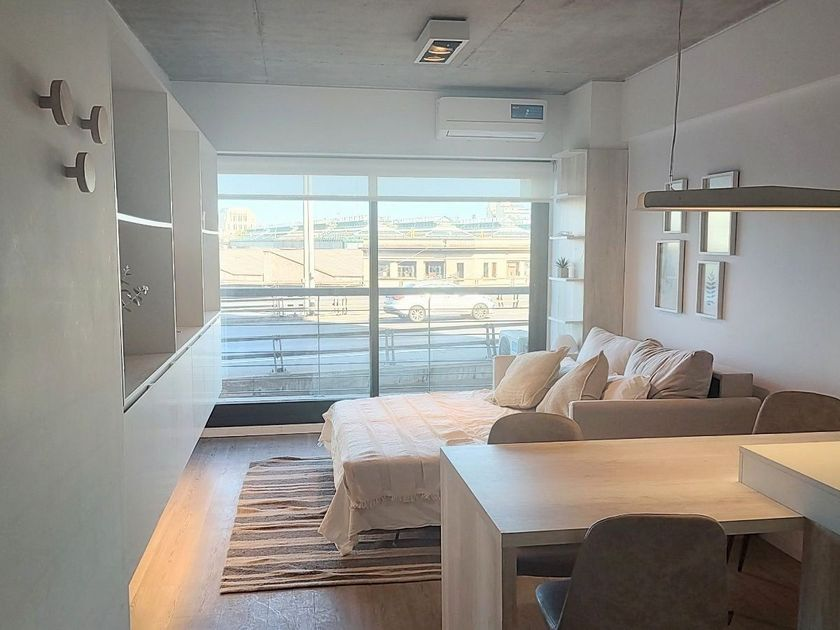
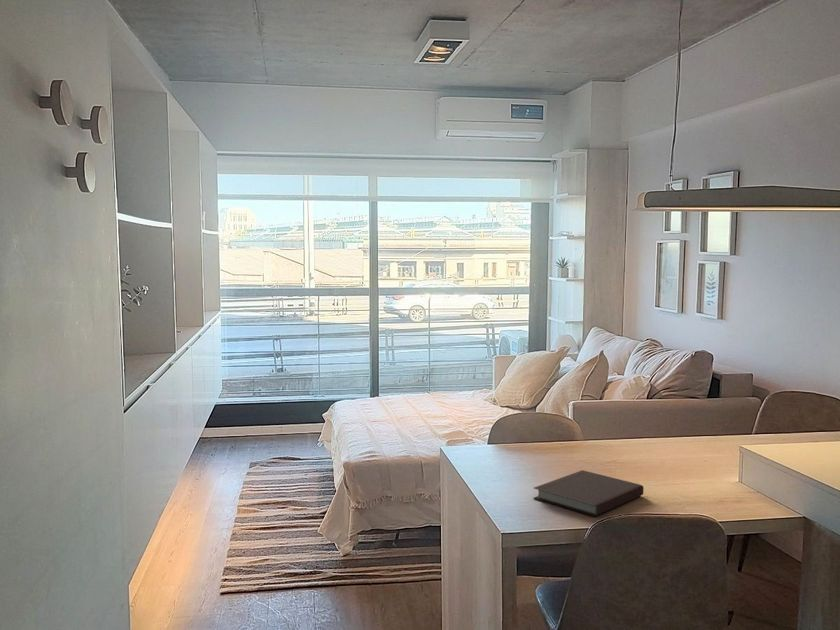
+ notebook [533,469,645,517]
